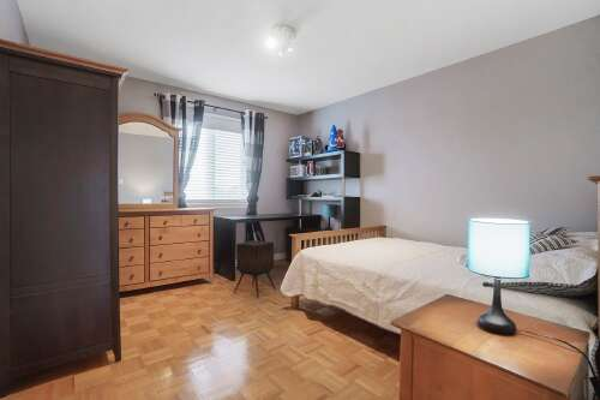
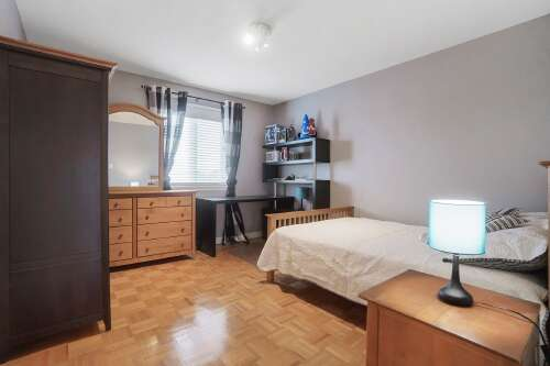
- side table [233,239,277,299]
